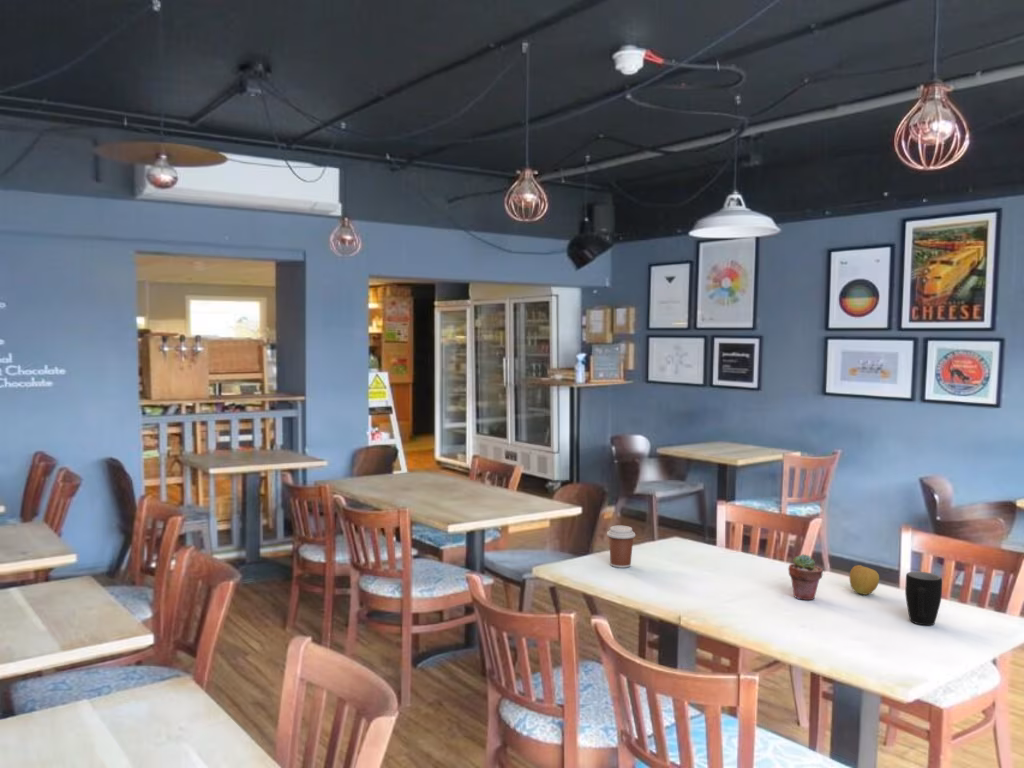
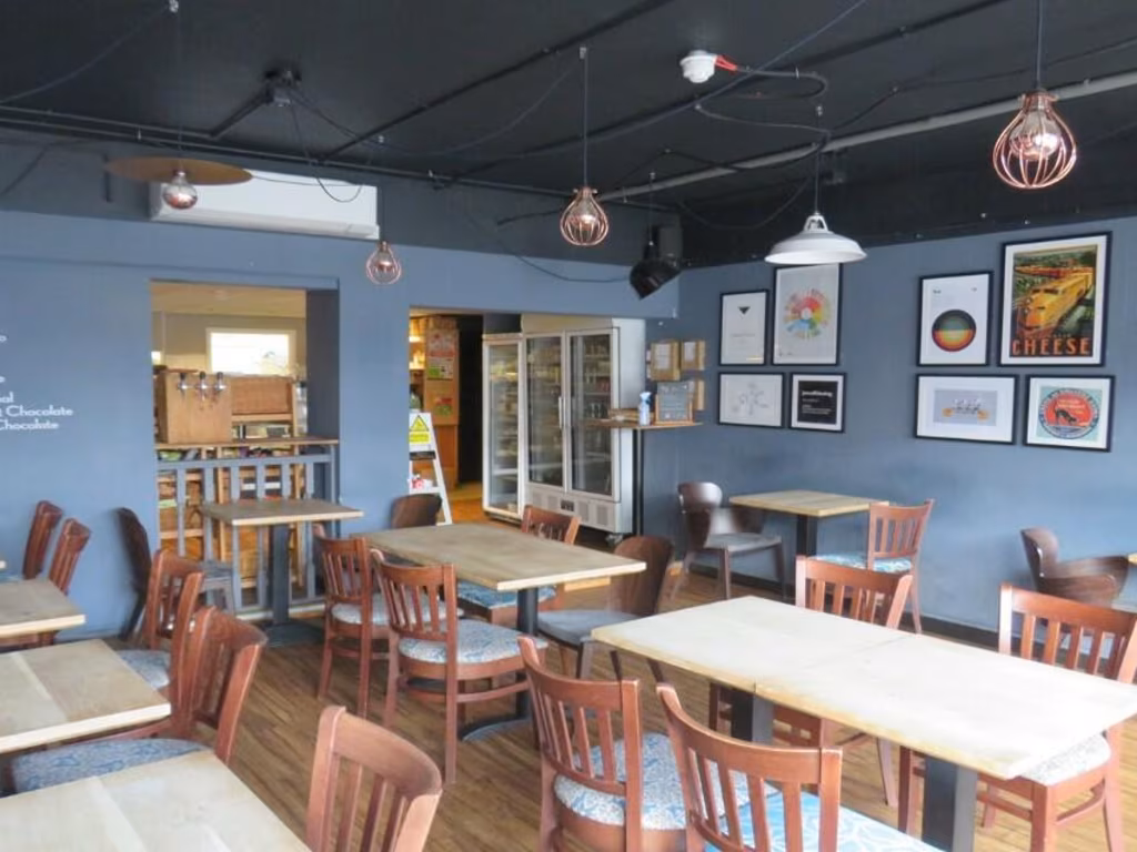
- apple [848,564,880,596]
- coffee cup [606,525,636,569]
- potted succulent [787,553,824,601]
- mug [904,570,943,626]
